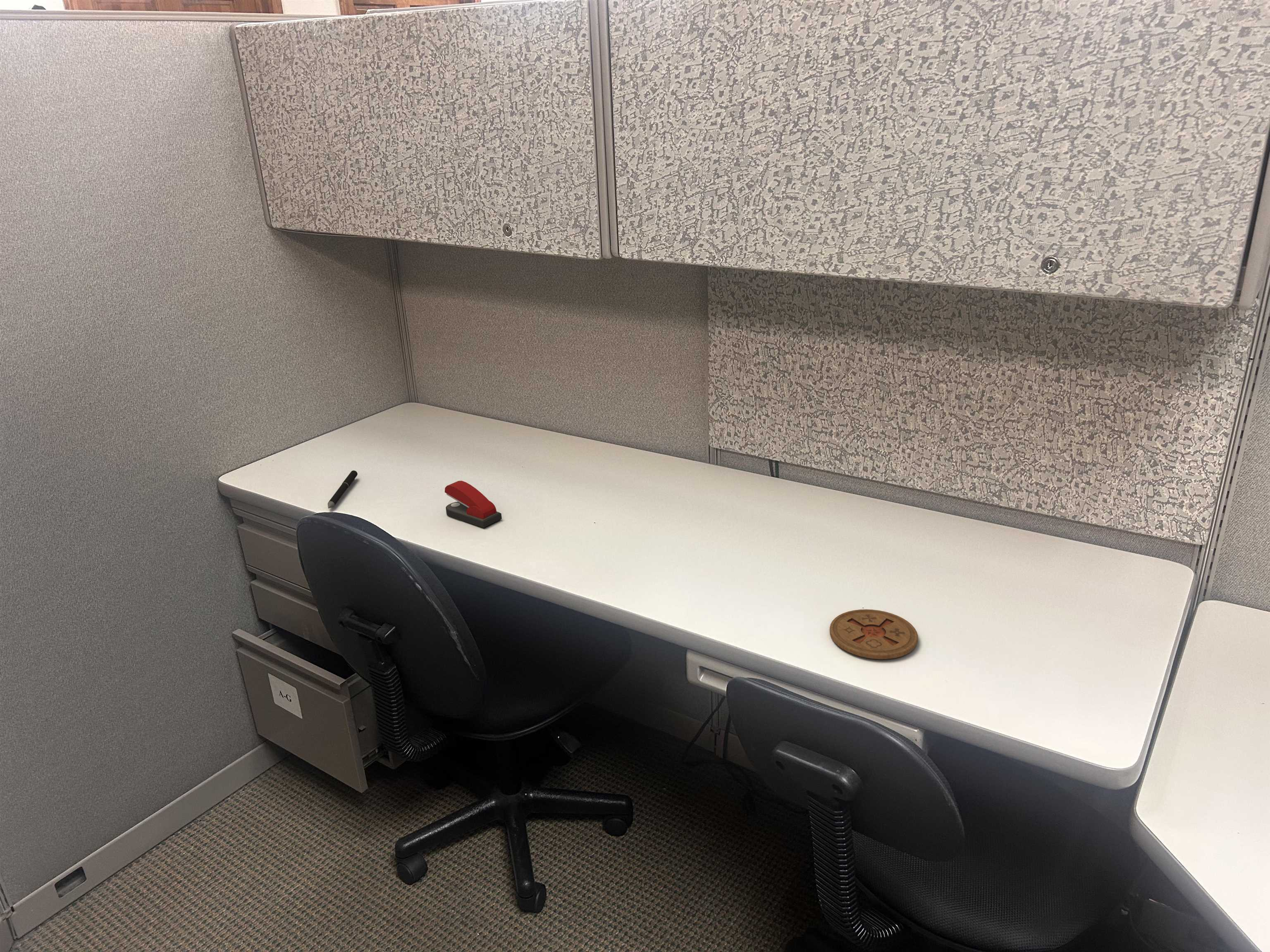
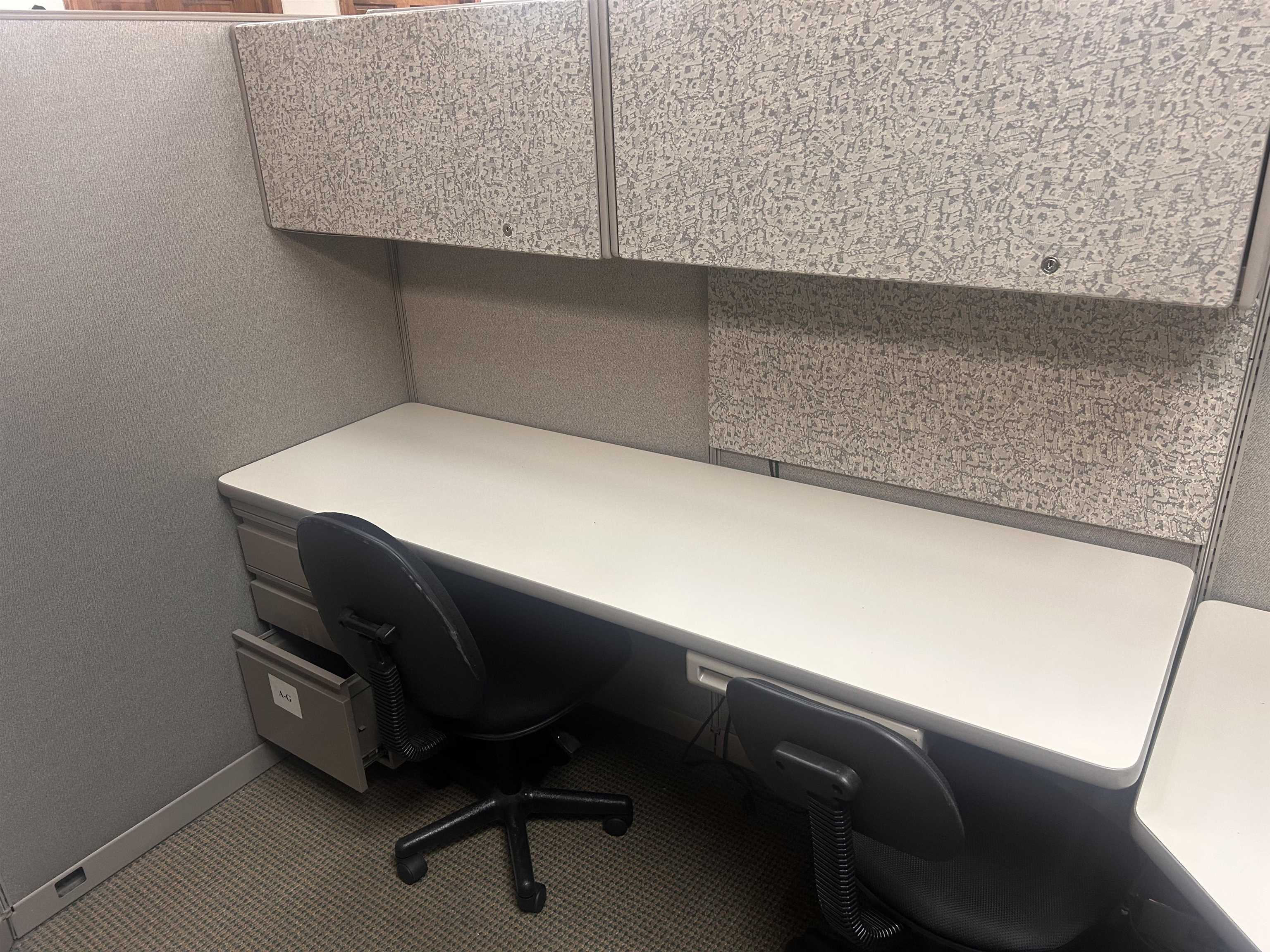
- pen [327,470,358,509]
- stapler [444,480,502,528]
- coaster [829,609,918,660]
